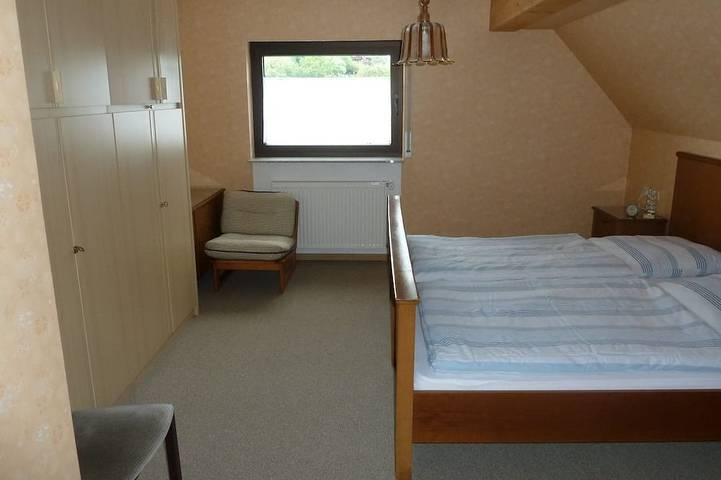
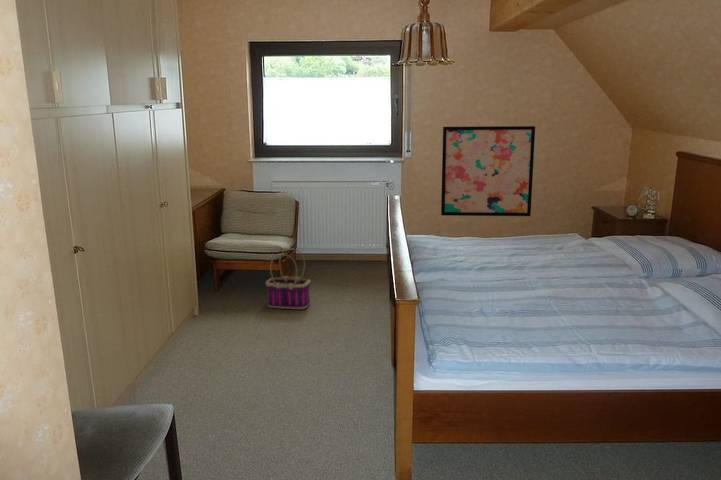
+ basket [265,247,311,310]
+ wall art [440,125,536,217]
